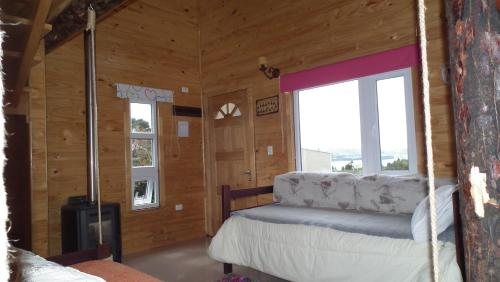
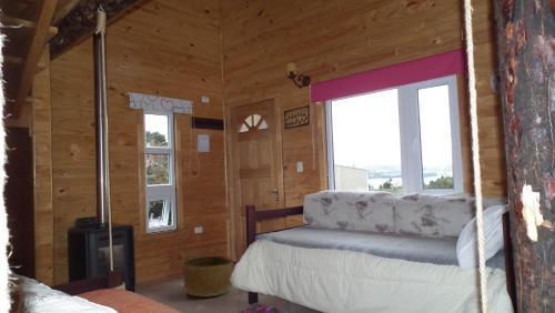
+ basket [181,254,233,299]
